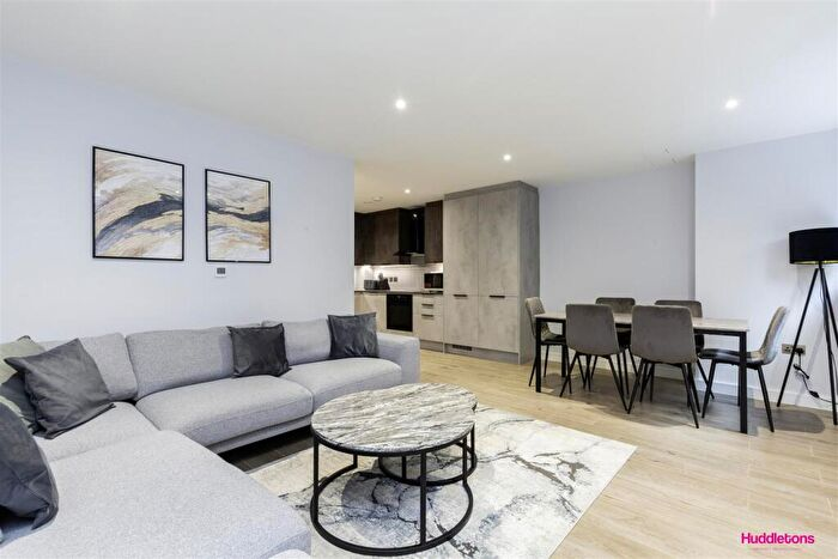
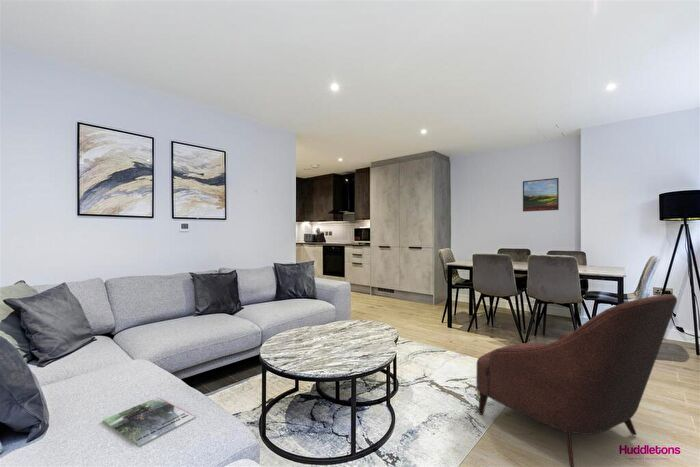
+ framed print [522,177,560,213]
+ magazine [101,396,197,448]
+ armchair [476,293,678,467]
